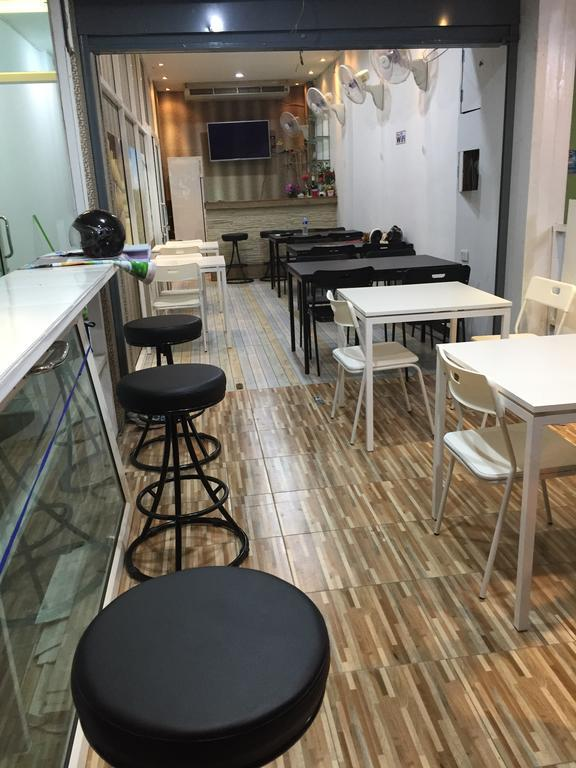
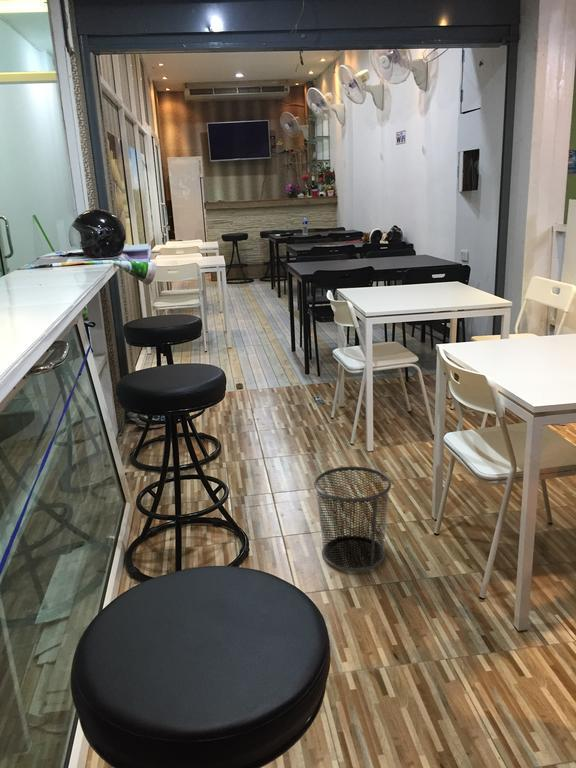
+ waste bin [313,466,392,572]
